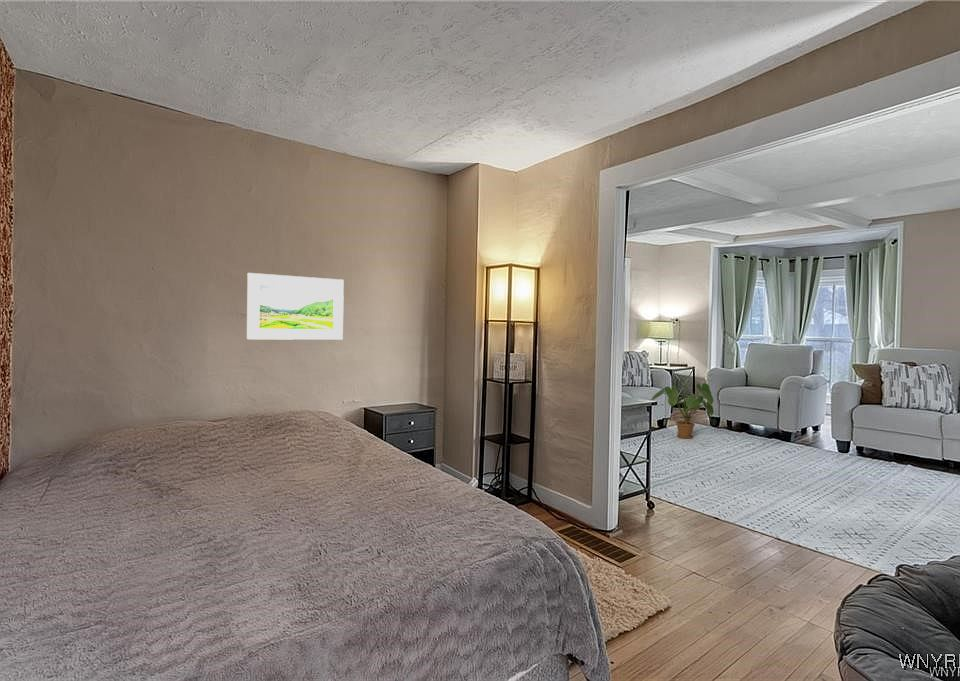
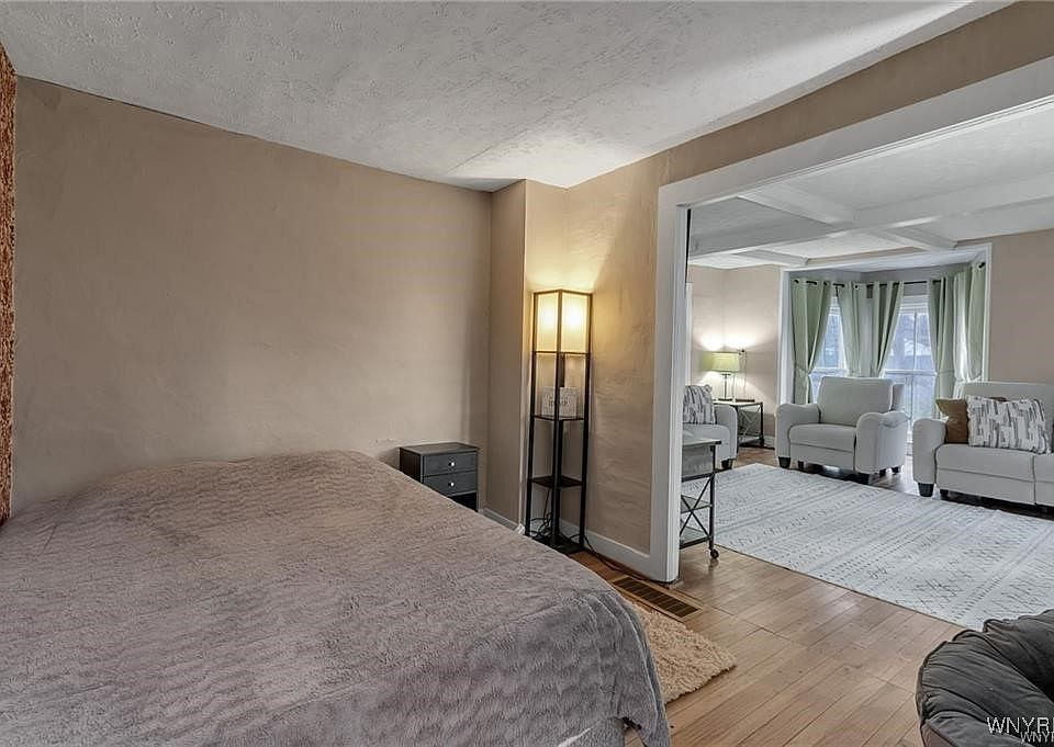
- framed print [246,272,345,341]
- house plant [650,377,715,440]
